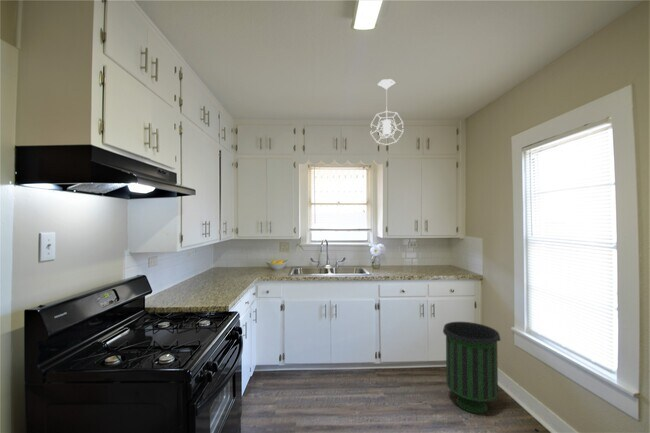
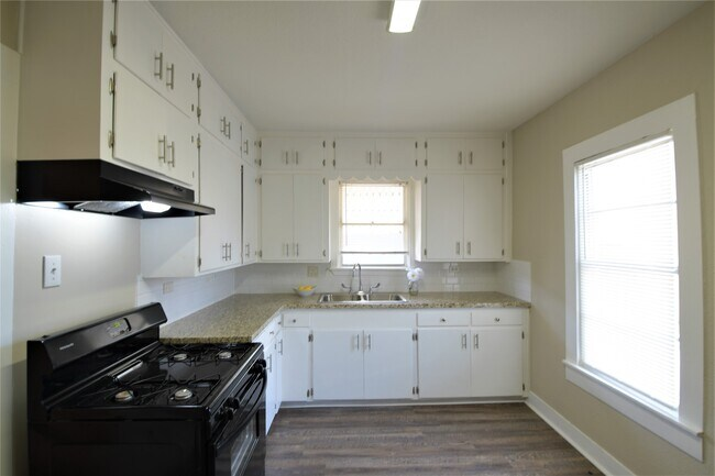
- trash can [442,321,502,414]
- pendant light [370,78,404,146]
